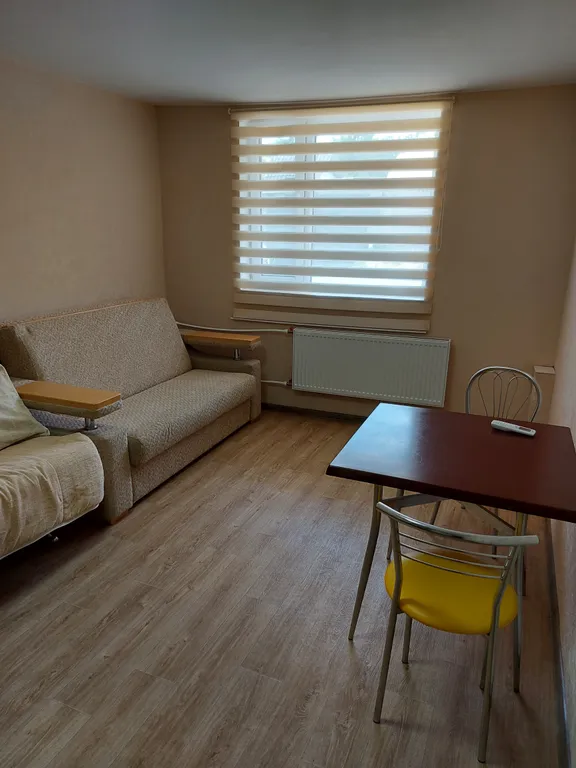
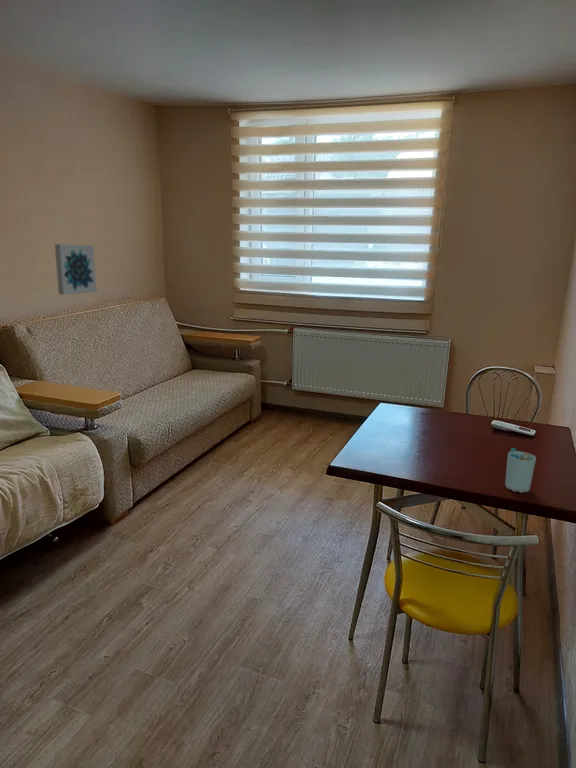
+ cup [504,447,537,494]
+ wall art [54,243,97,296]
